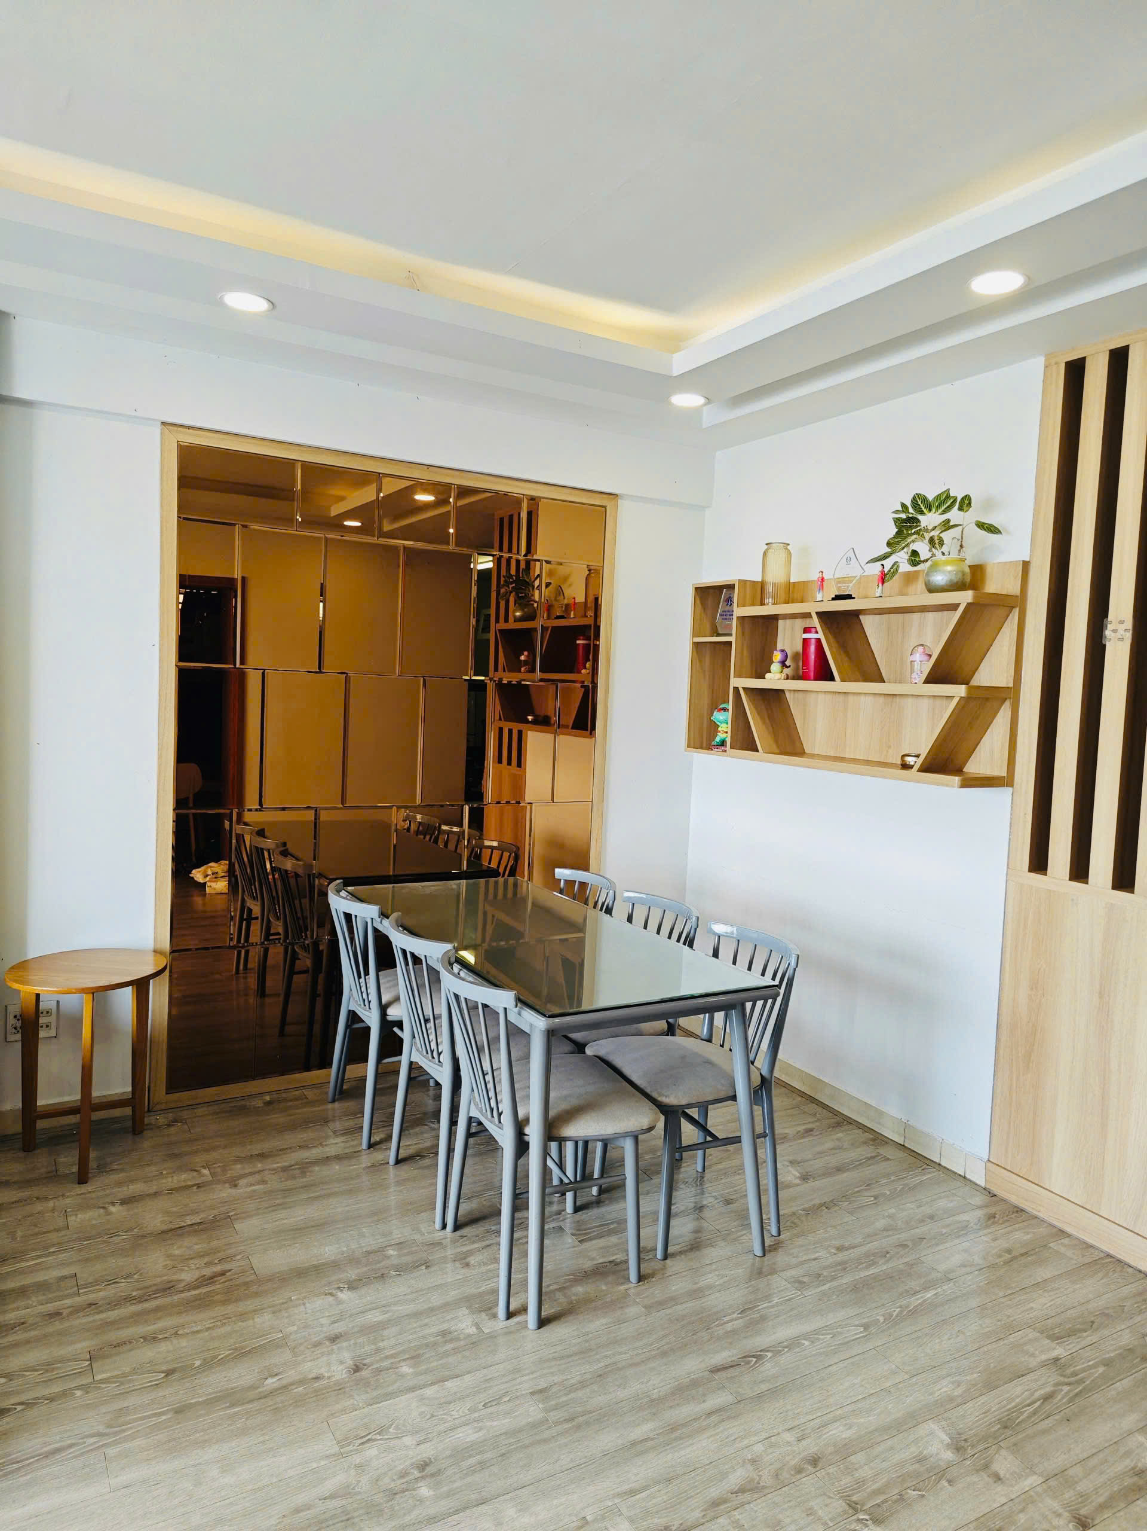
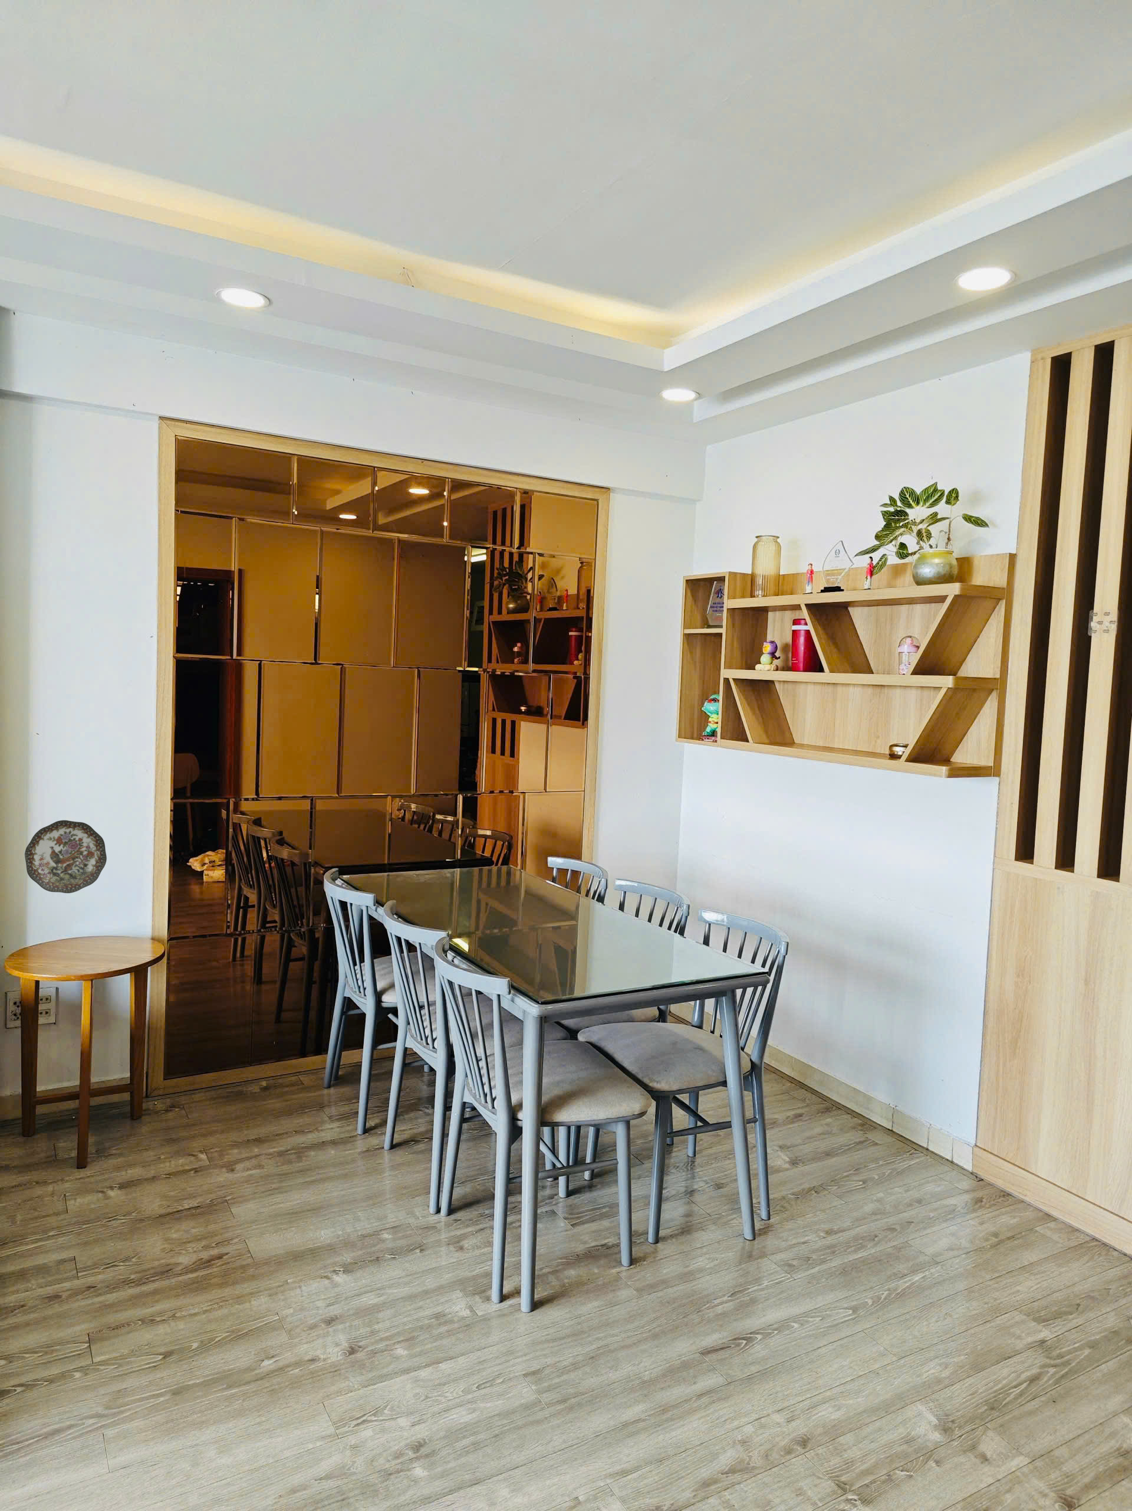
+ decorative plate [24,820,107,894]
